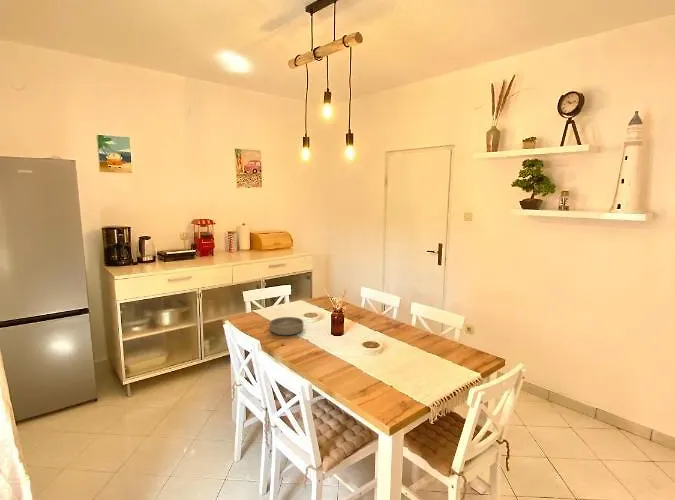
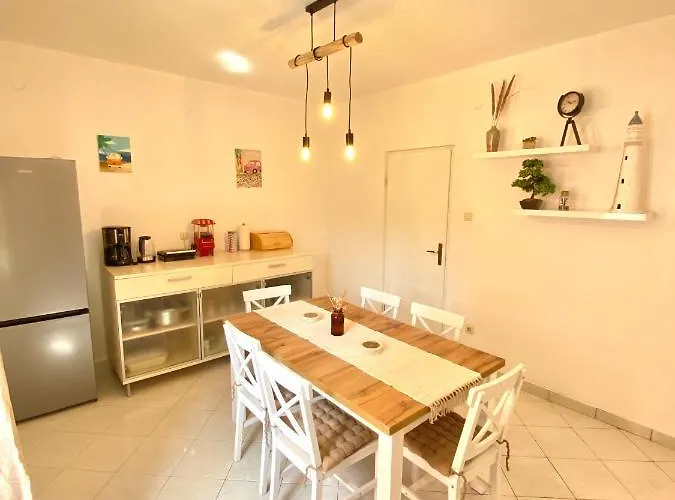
- bowl [268,316,304,336]
